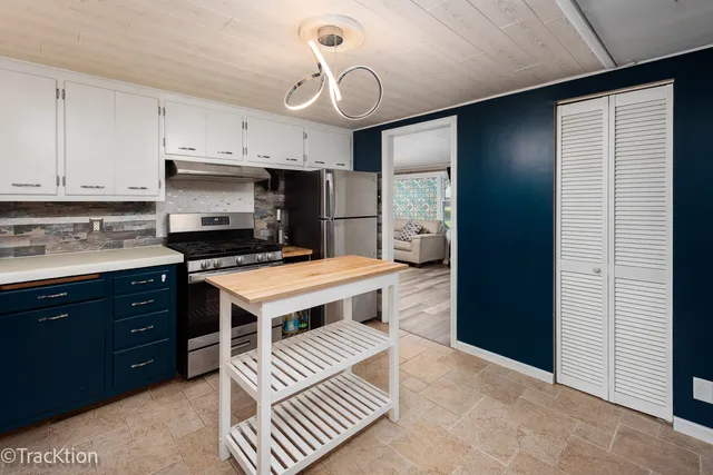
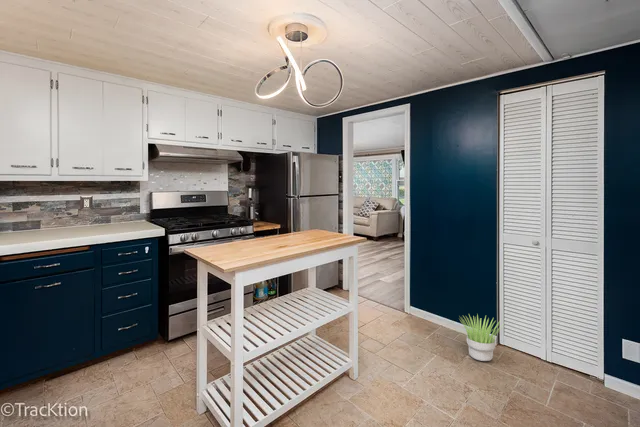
+ potted plant [458,313,505,362]
